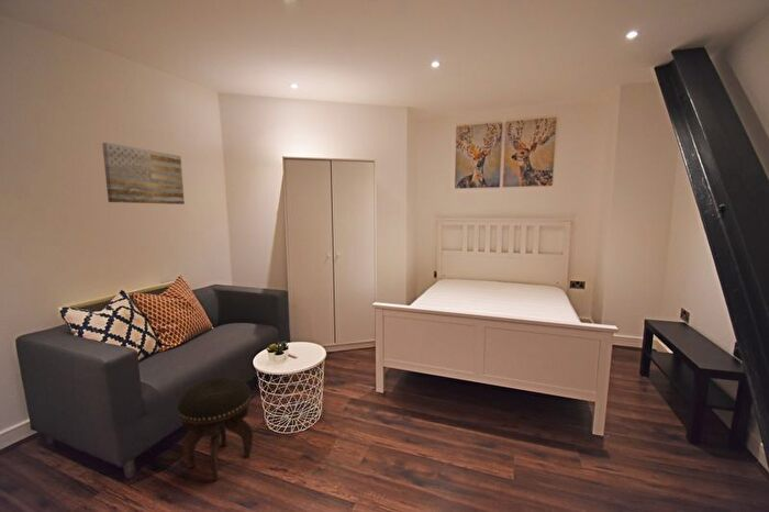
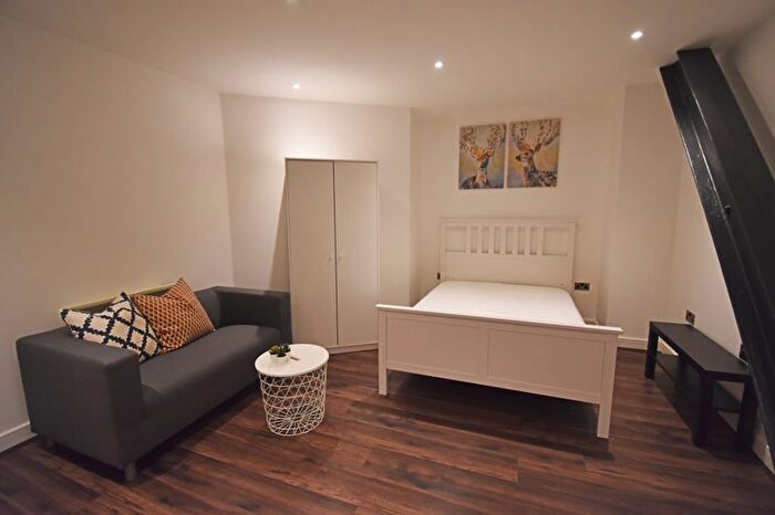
- footstool [177,376,254,482]
- wall art [101,142,186,205]
